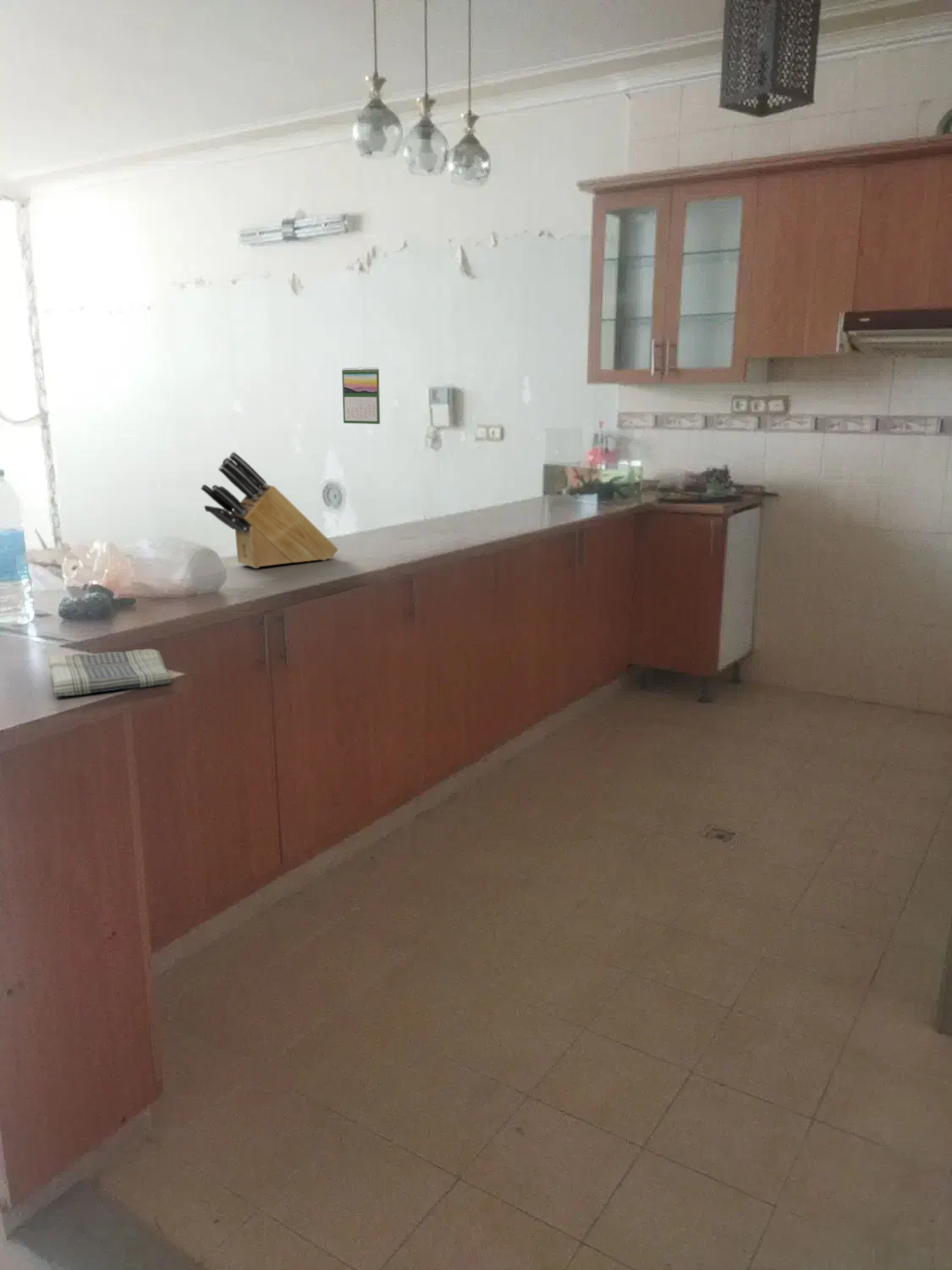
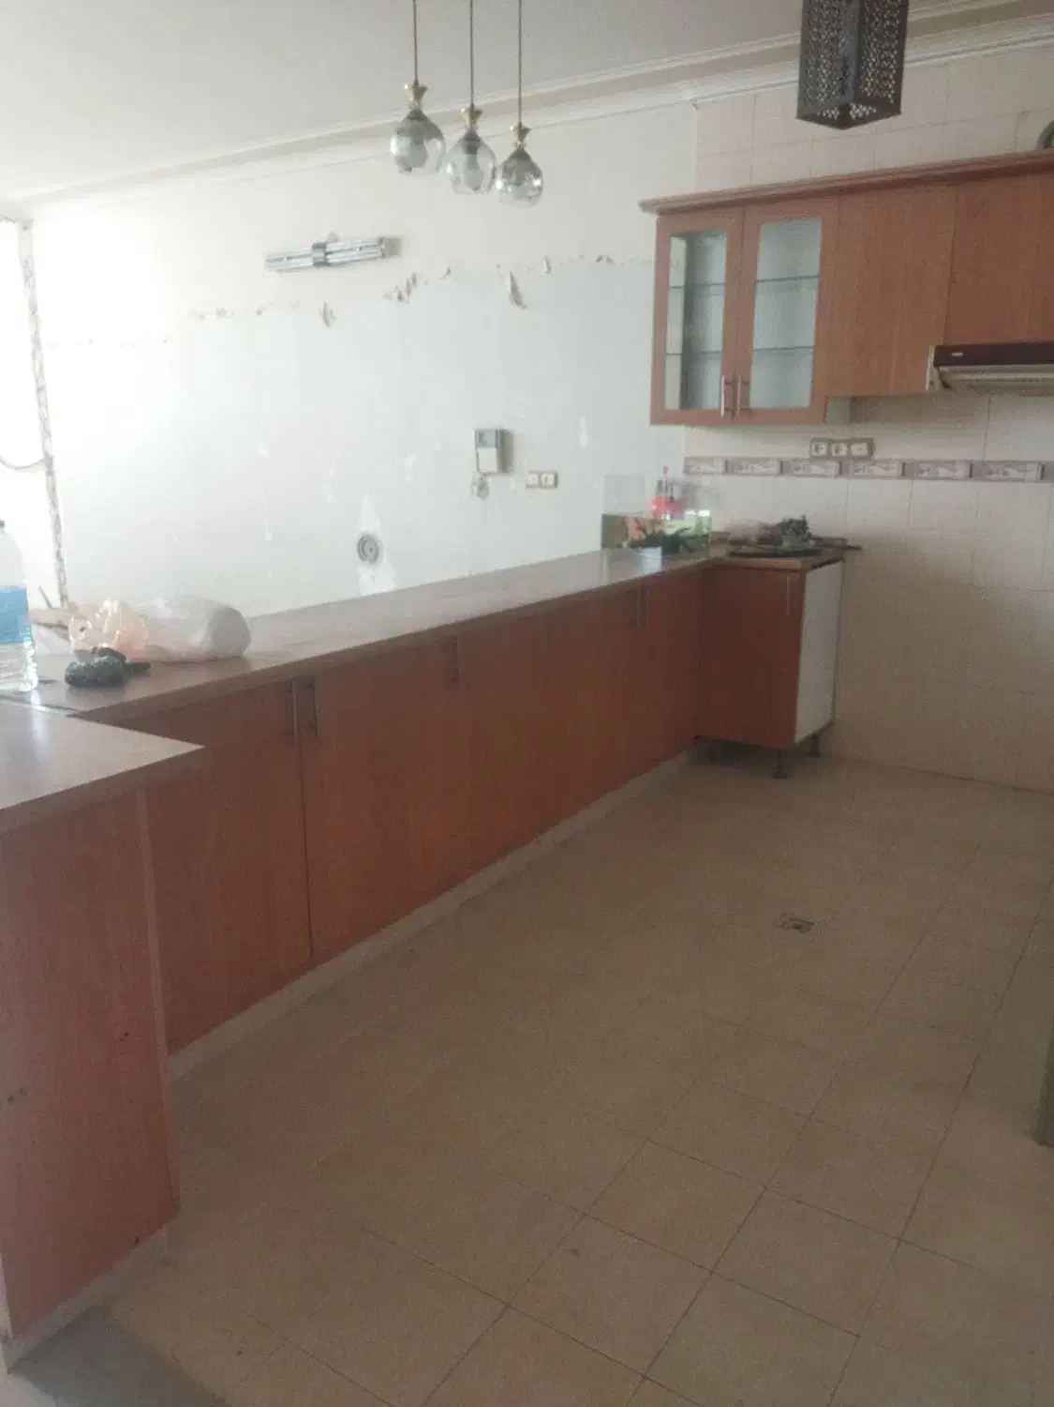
- calendar [341,366,381,425]
- knife block [200,451,338,569]
- dish towel [47,649,173,697]
